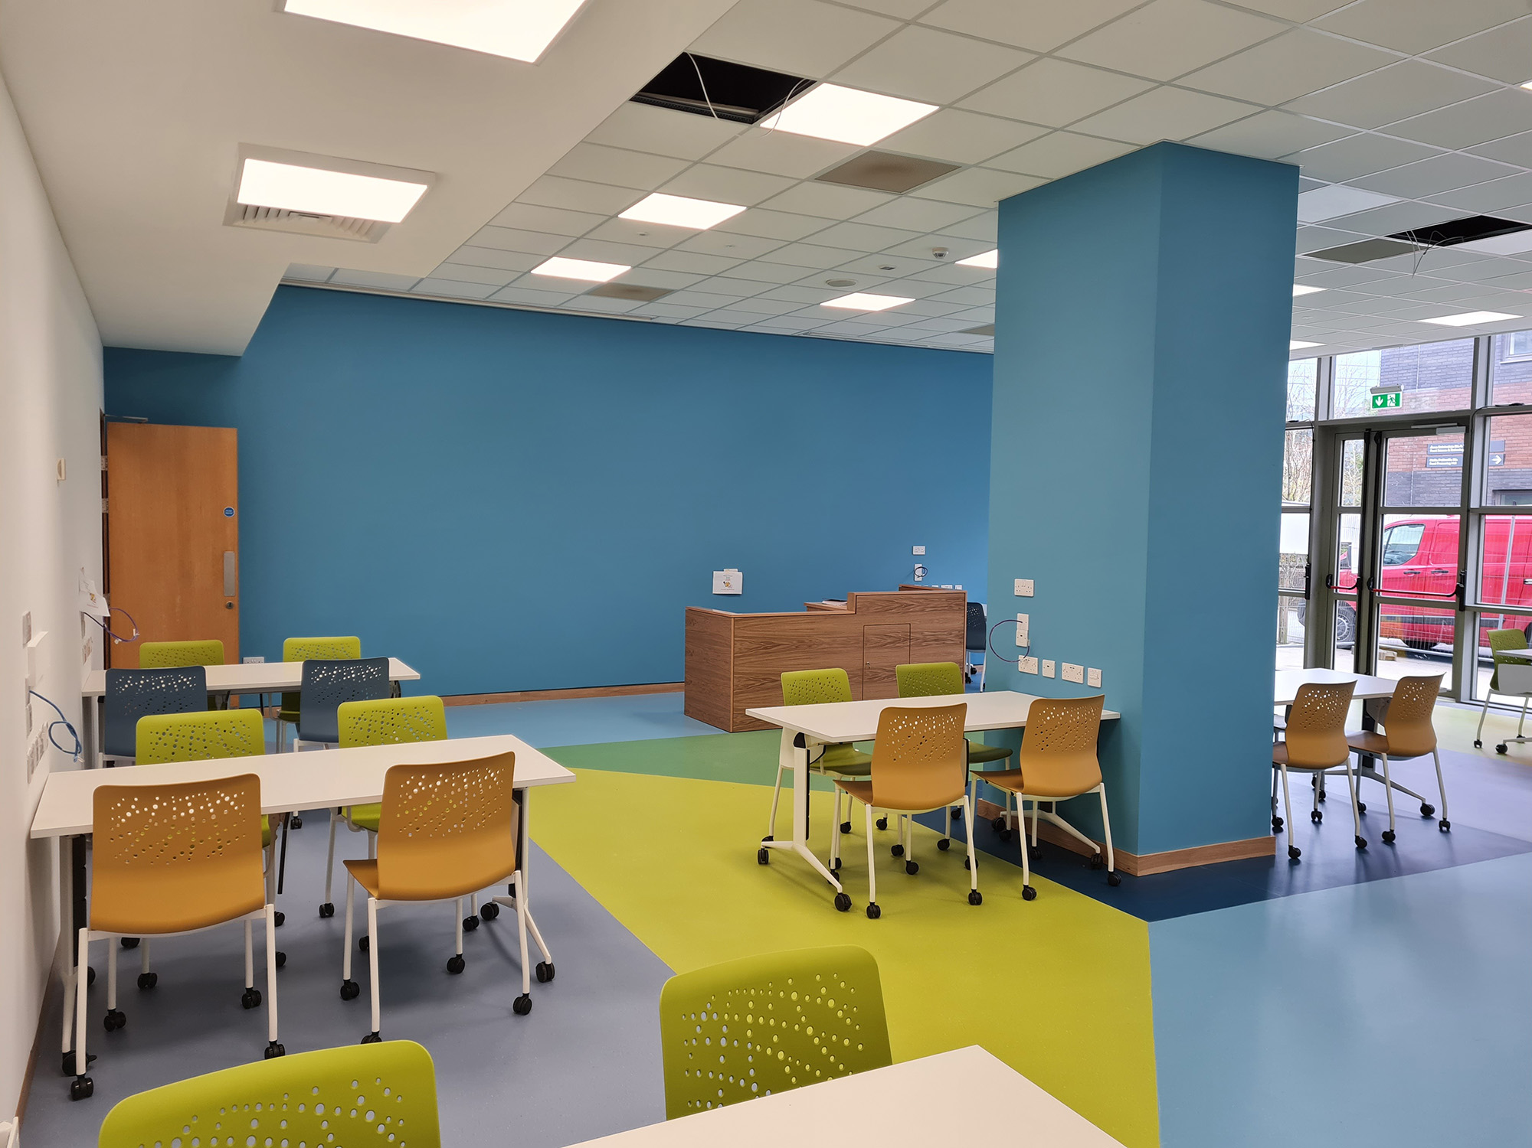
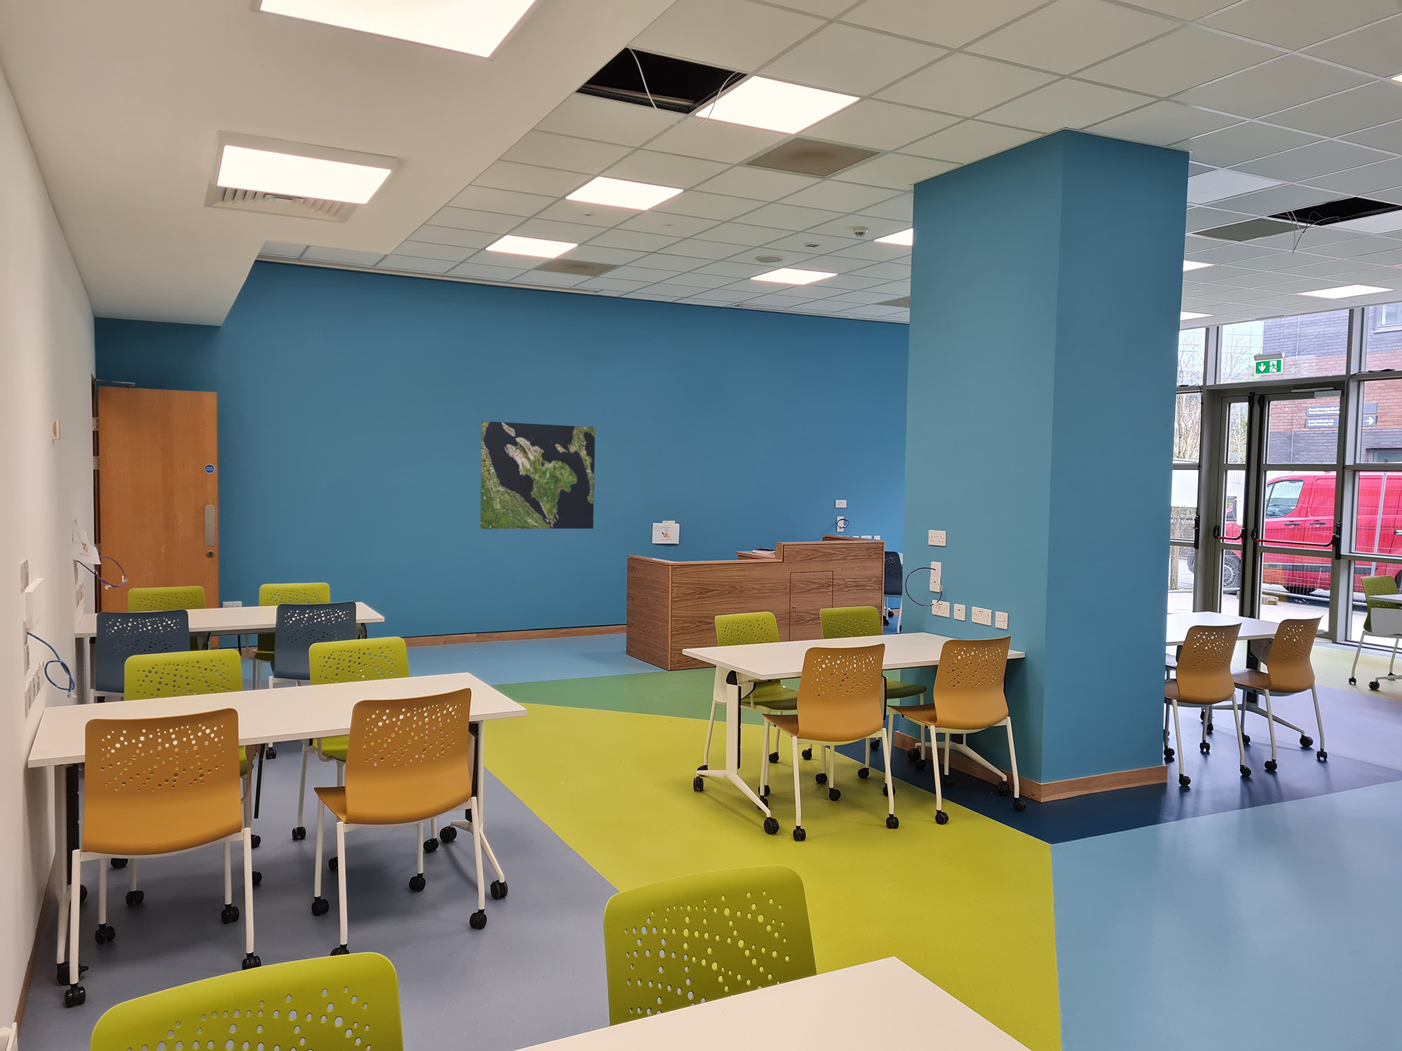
+ world map [479,421,596,530]
